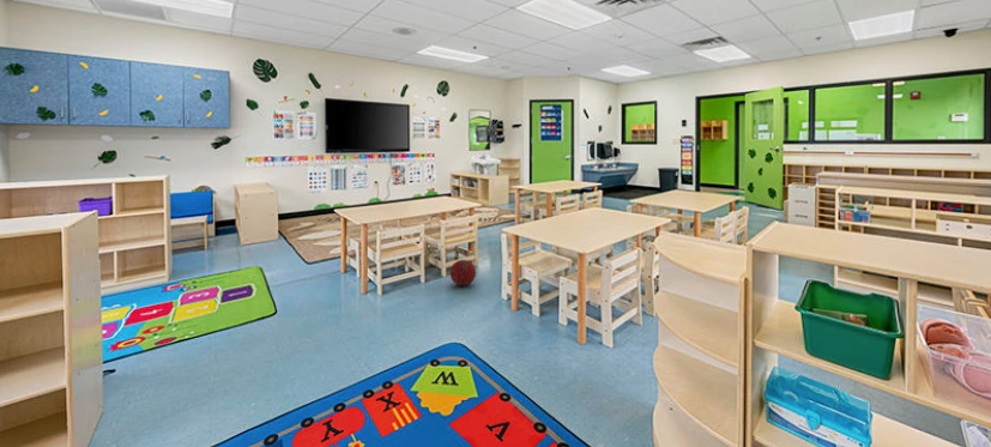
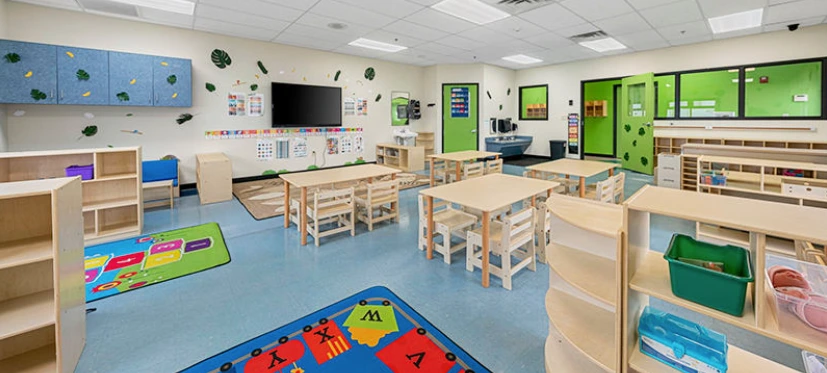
- ball [449,259,477,288]
